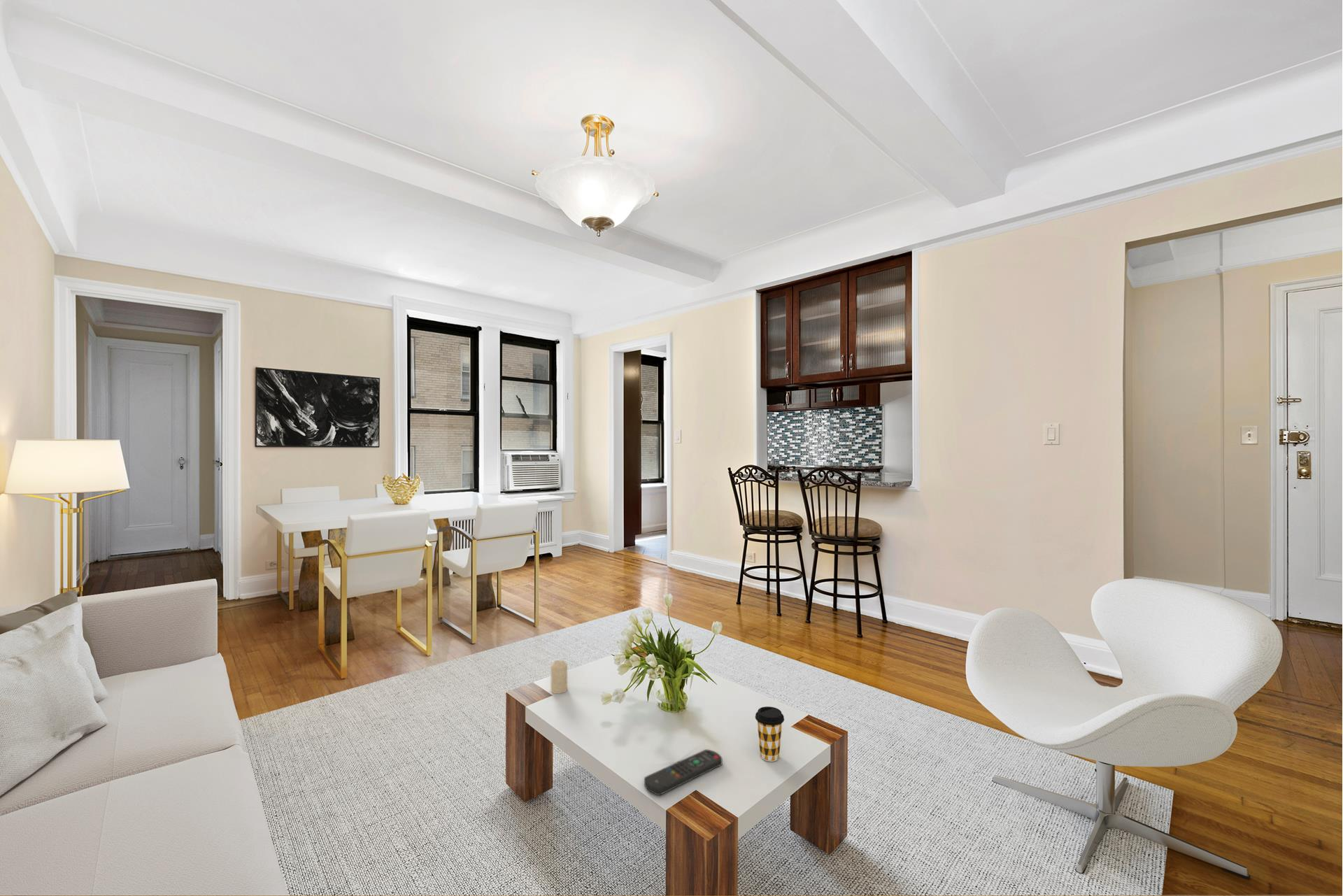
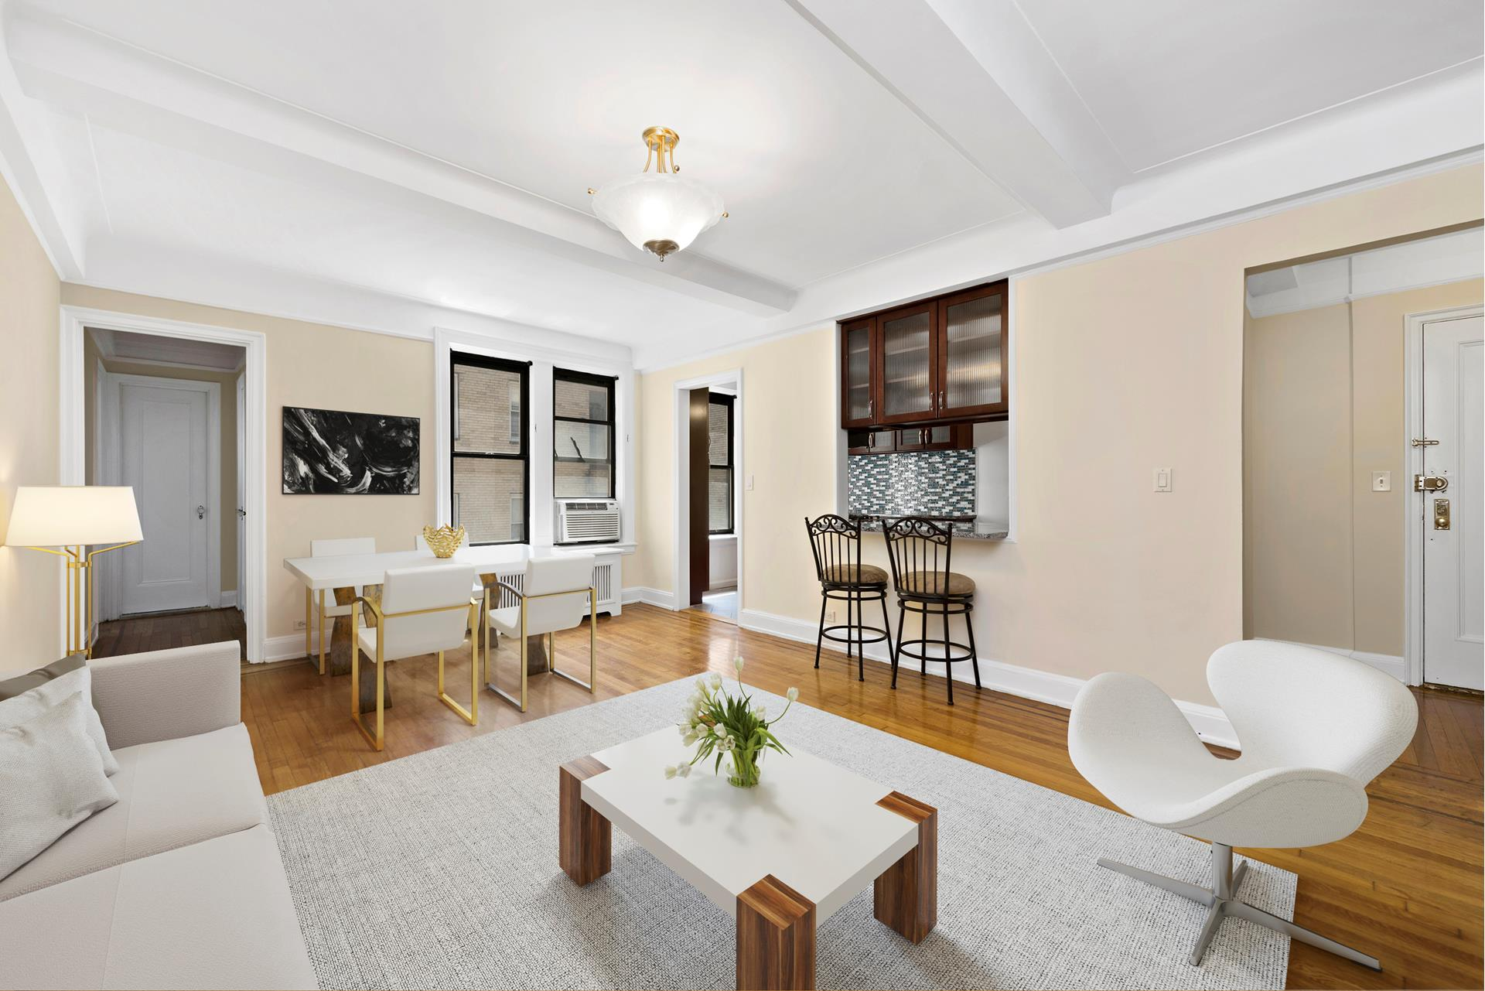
- coffee cup [755,706,785,762]
- candle [550,660,568,695]
- remote control [644,748,723,796]
